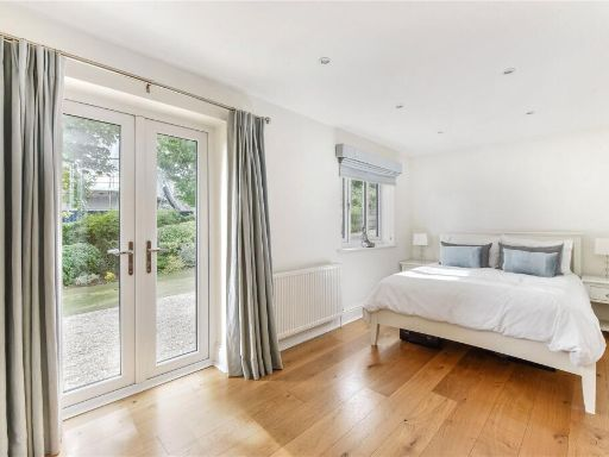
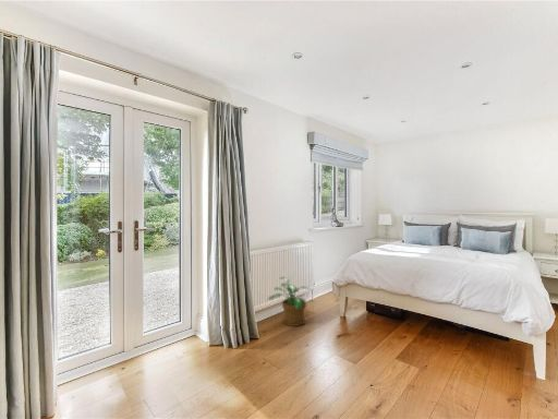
+ potted plant [266,276,312,327]
